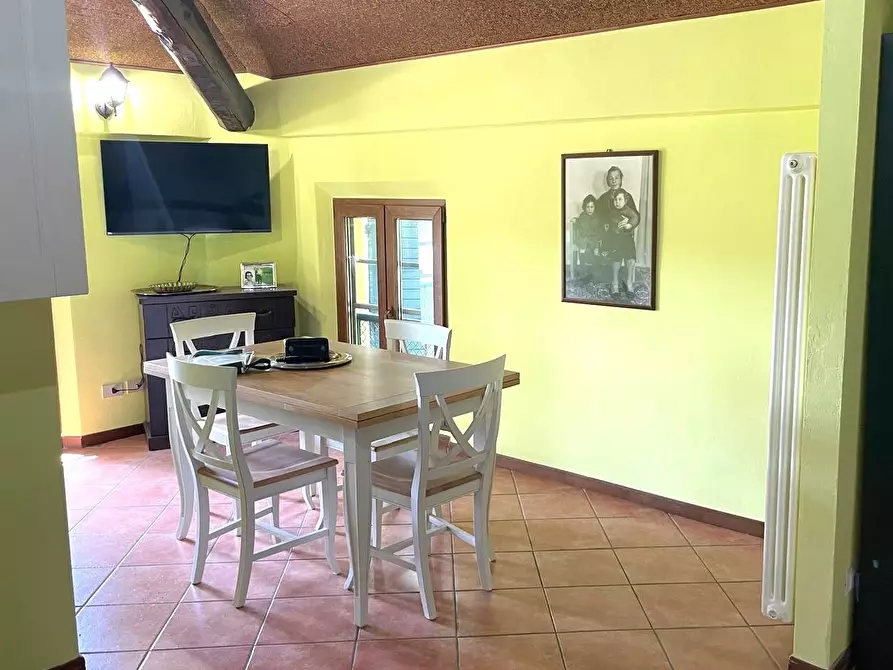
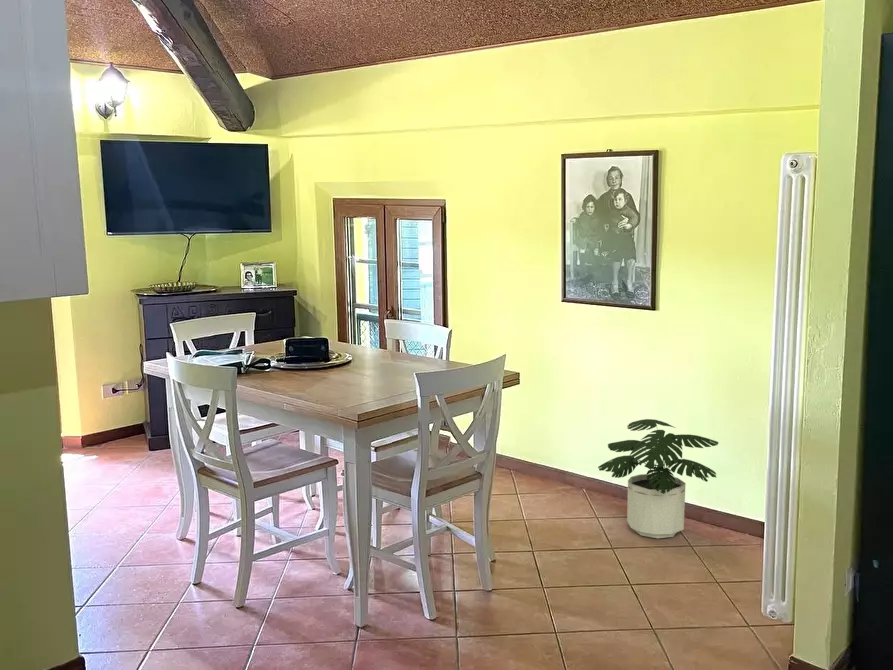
+ potted plant [597,418,720,539]
